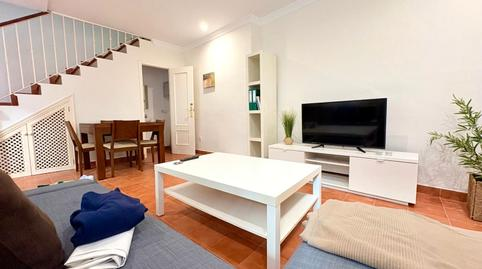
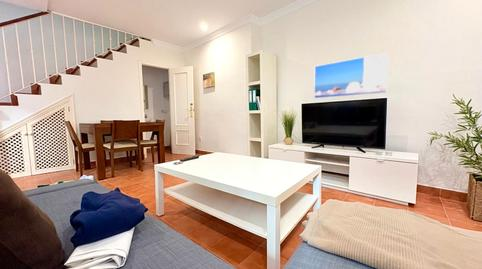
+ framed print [313,52,390,99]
